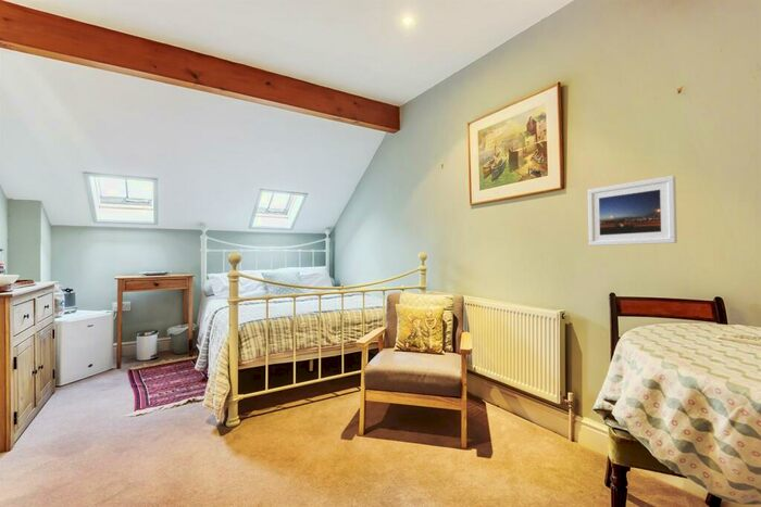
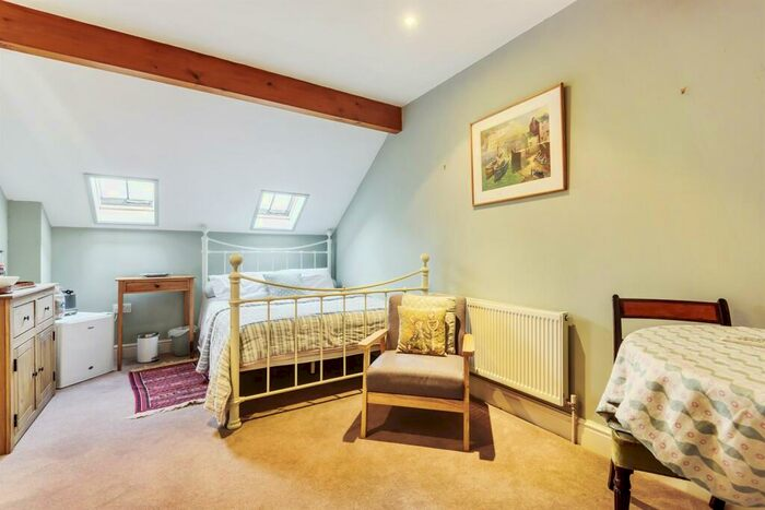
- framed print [587,175,678,246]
